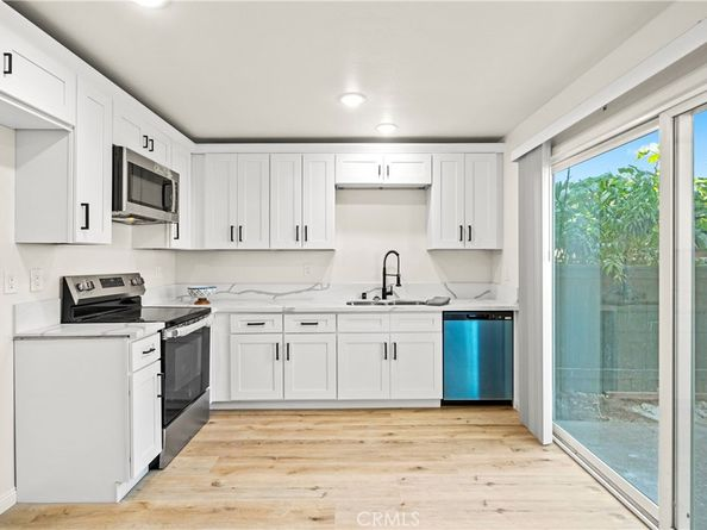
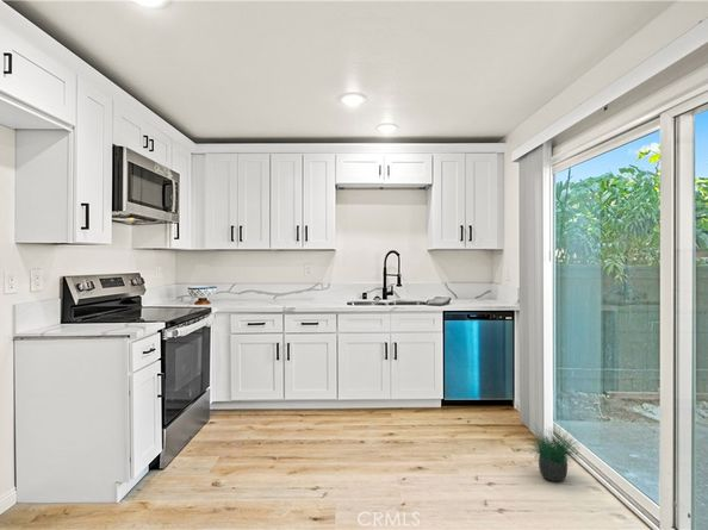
+ potted plant [522,422,582,482]
